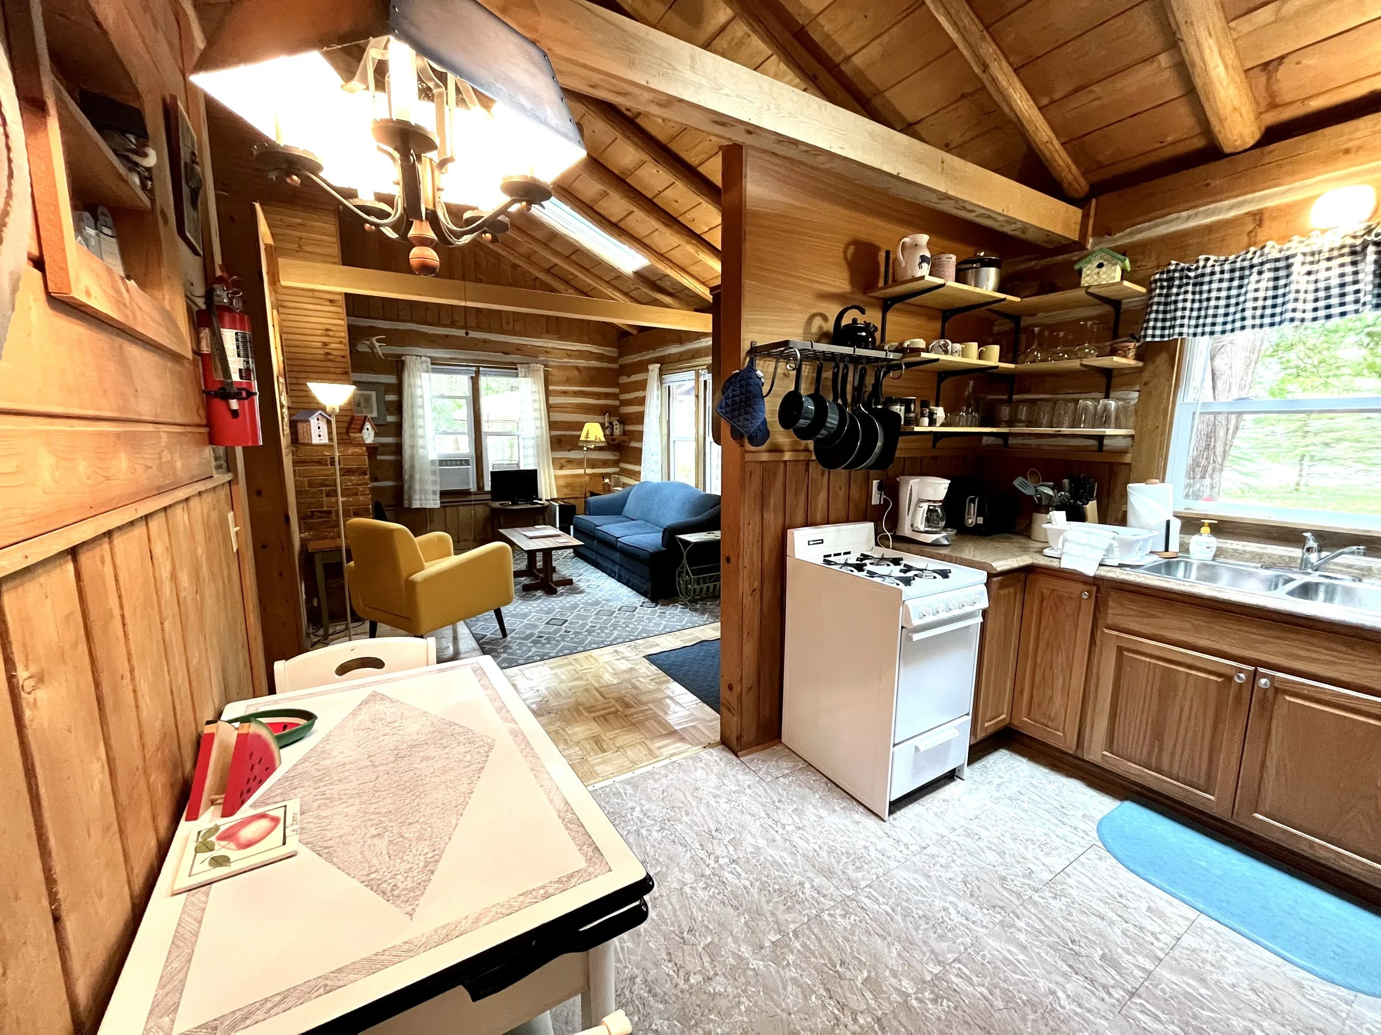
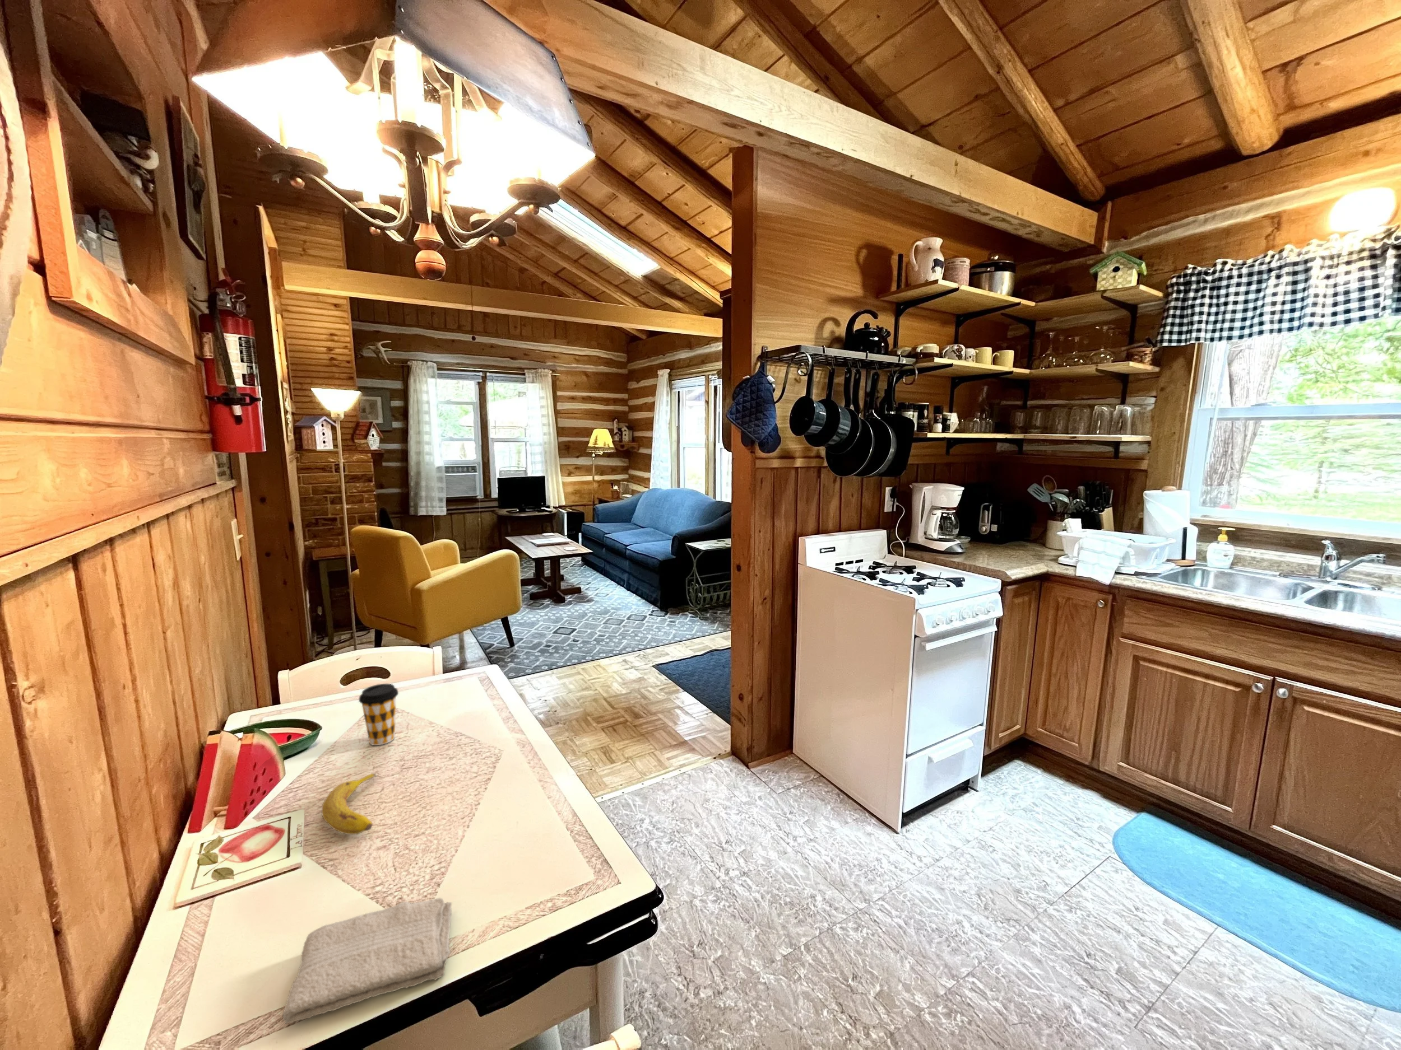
+ fruit [321,772,377,835]
+ washcloth [282,897,452,1025]
+ coffee cup [359,683,399,746]
